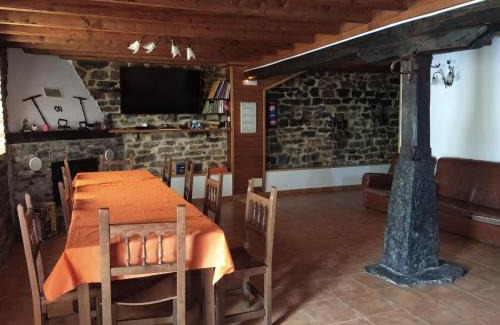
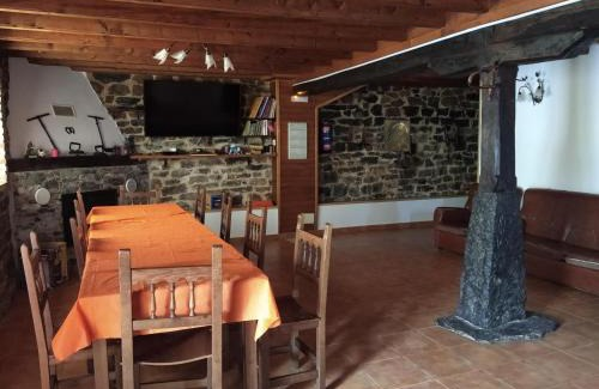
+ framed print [382,118,411,153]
